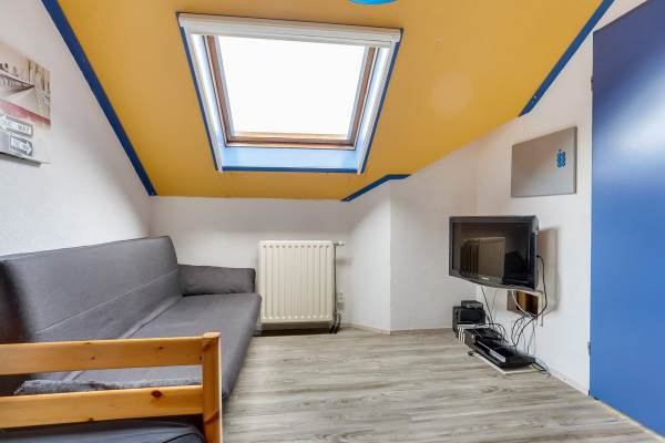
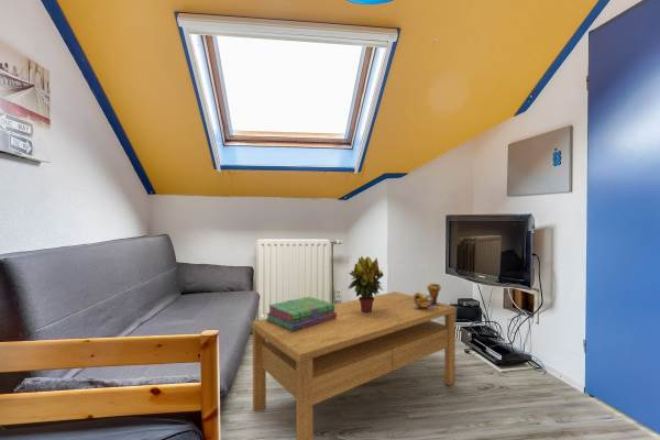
+ stack of books [265,296,337,331]
+ decorative bowl [411,283,442,308]
+ coffee table [251,290,457,440]
+ potted plant [348,255,385,314]
